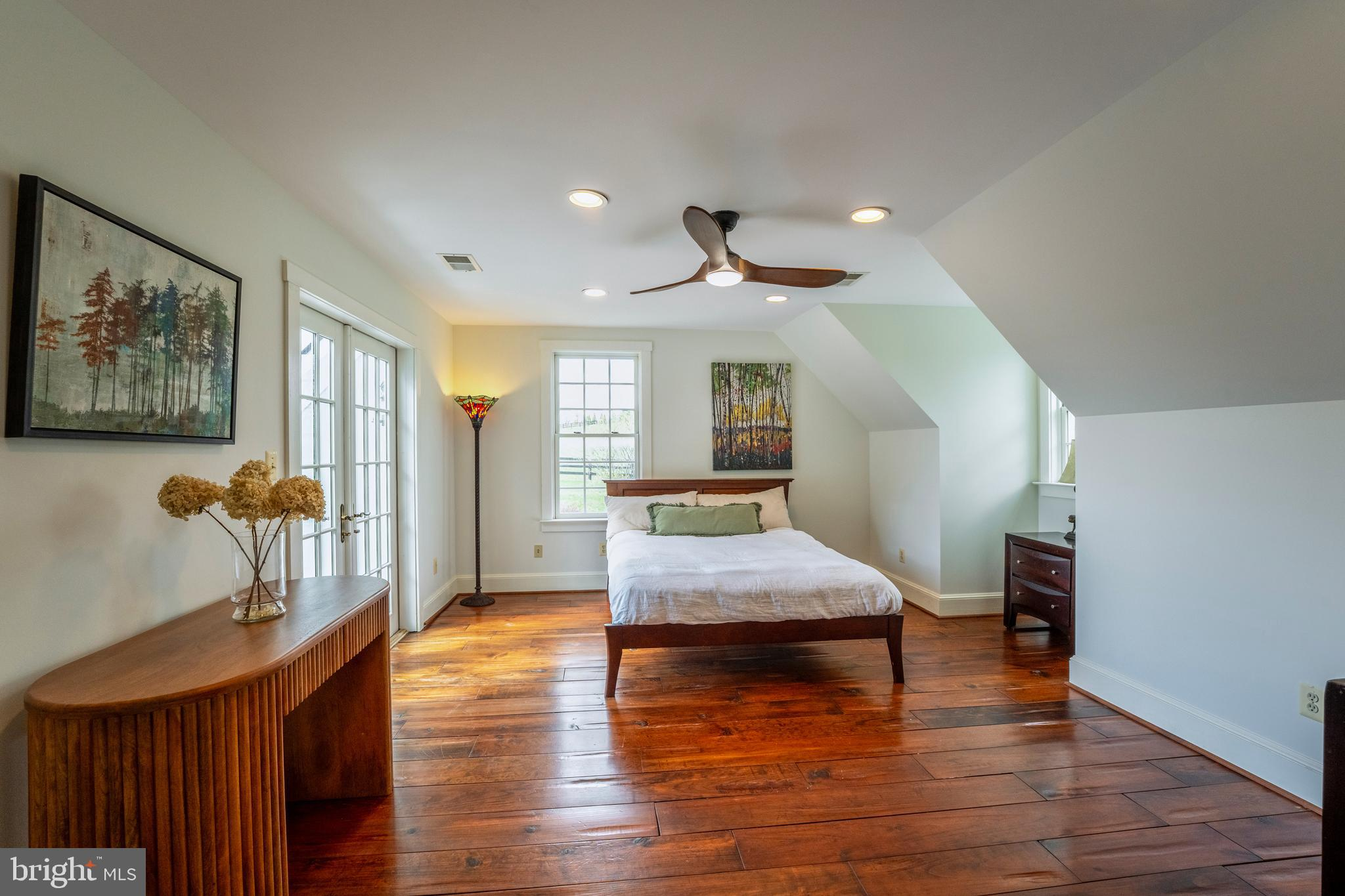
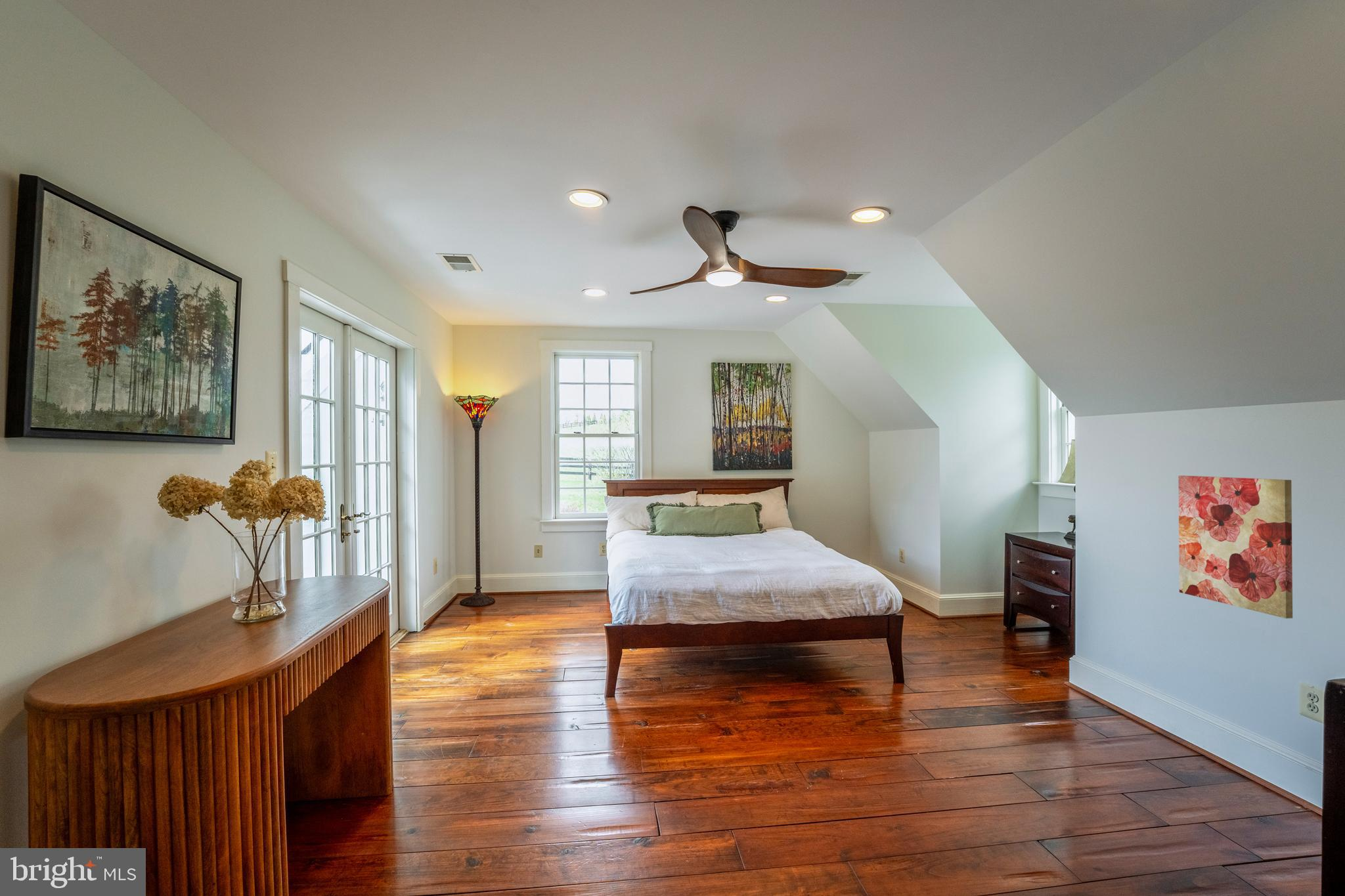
+ wall art [1178,475,1293,619]
